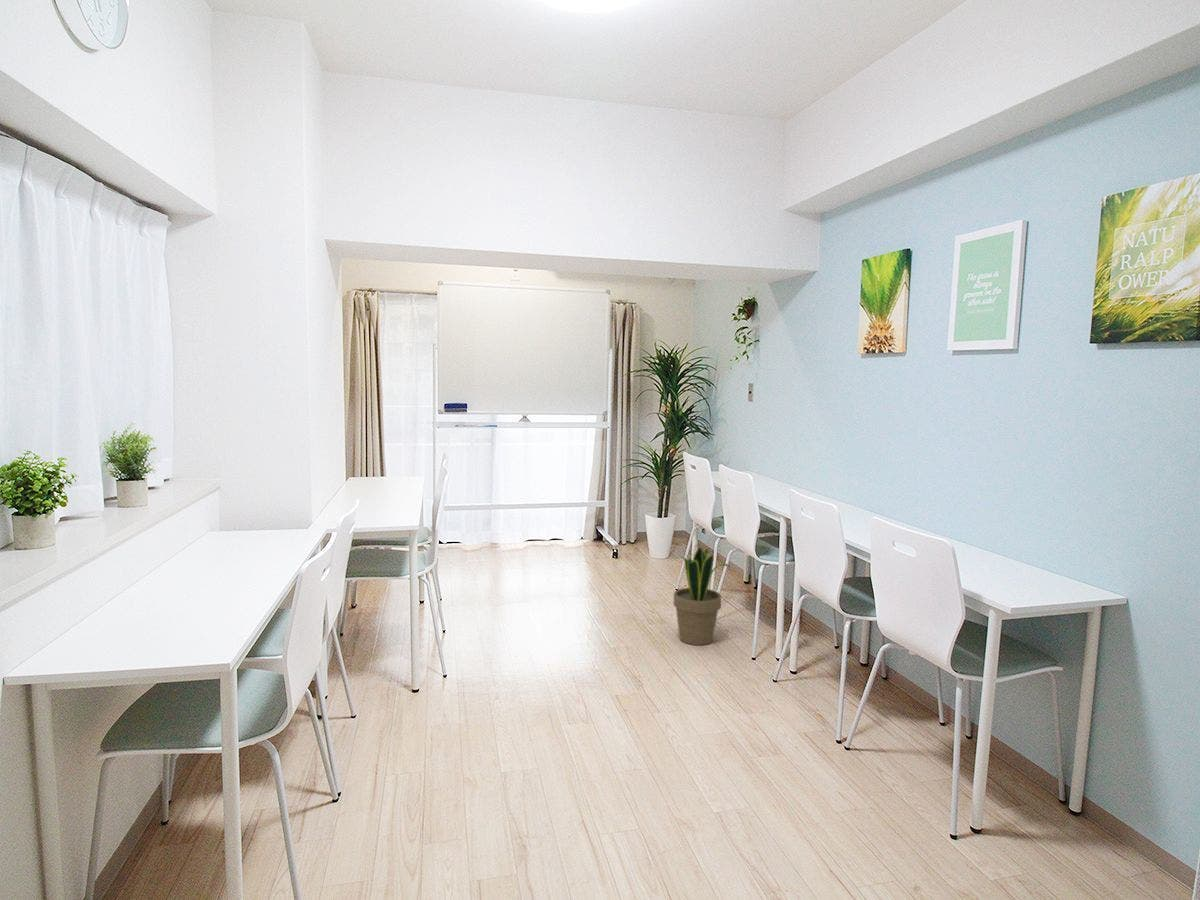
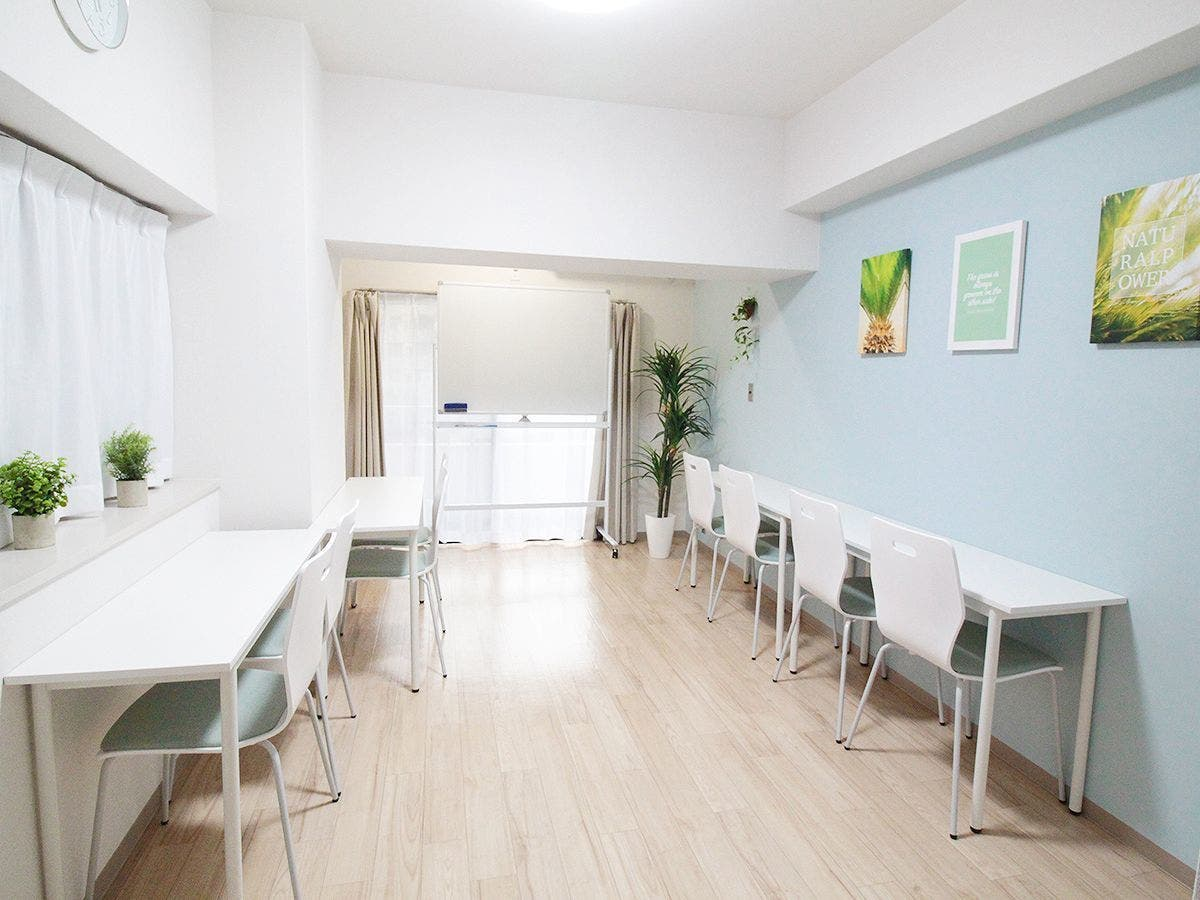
- potted plant [672,546,731,646]
